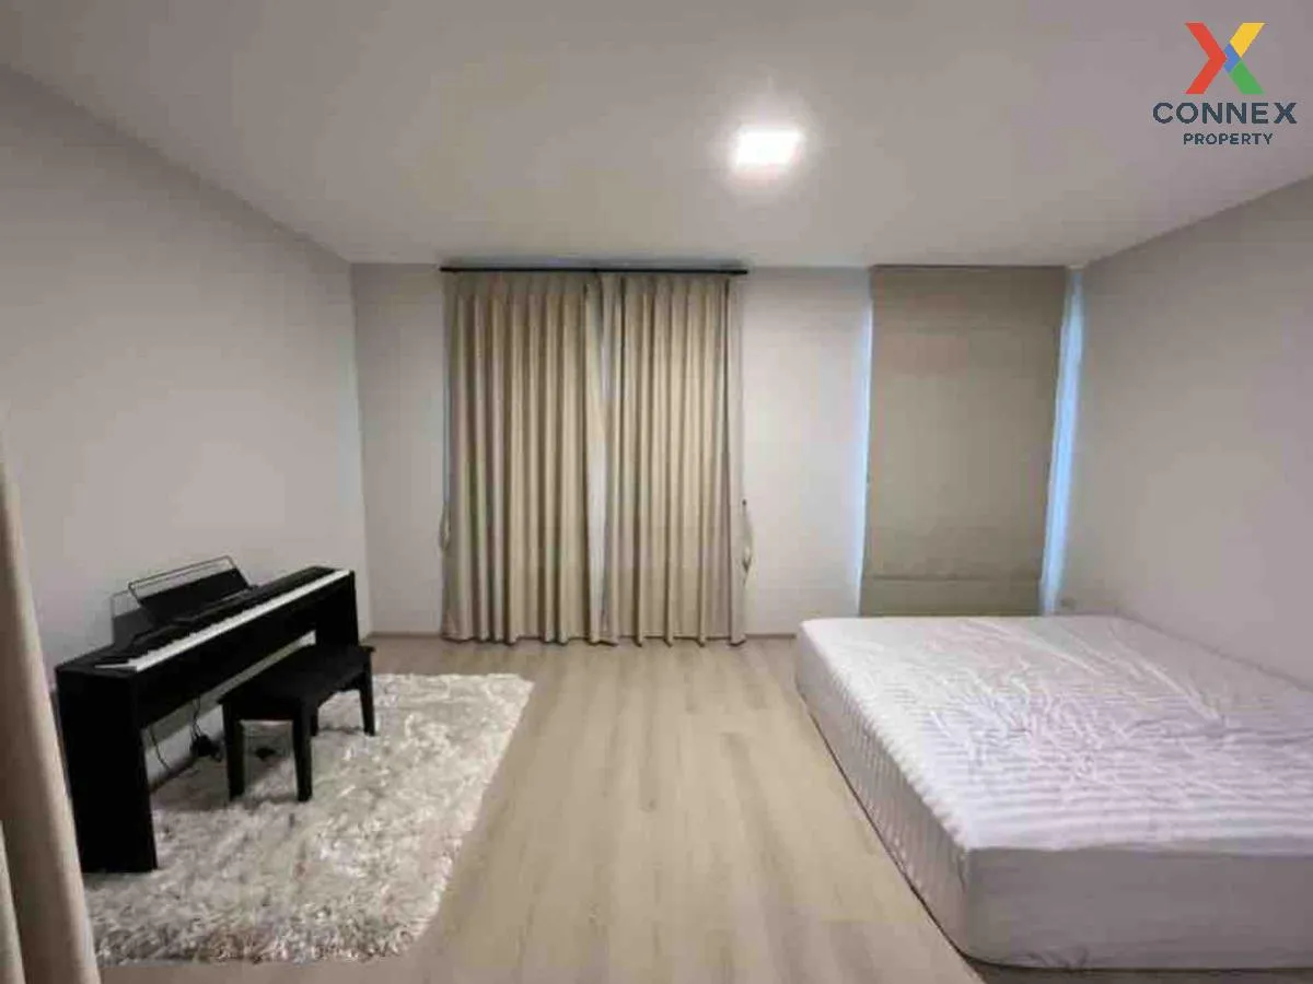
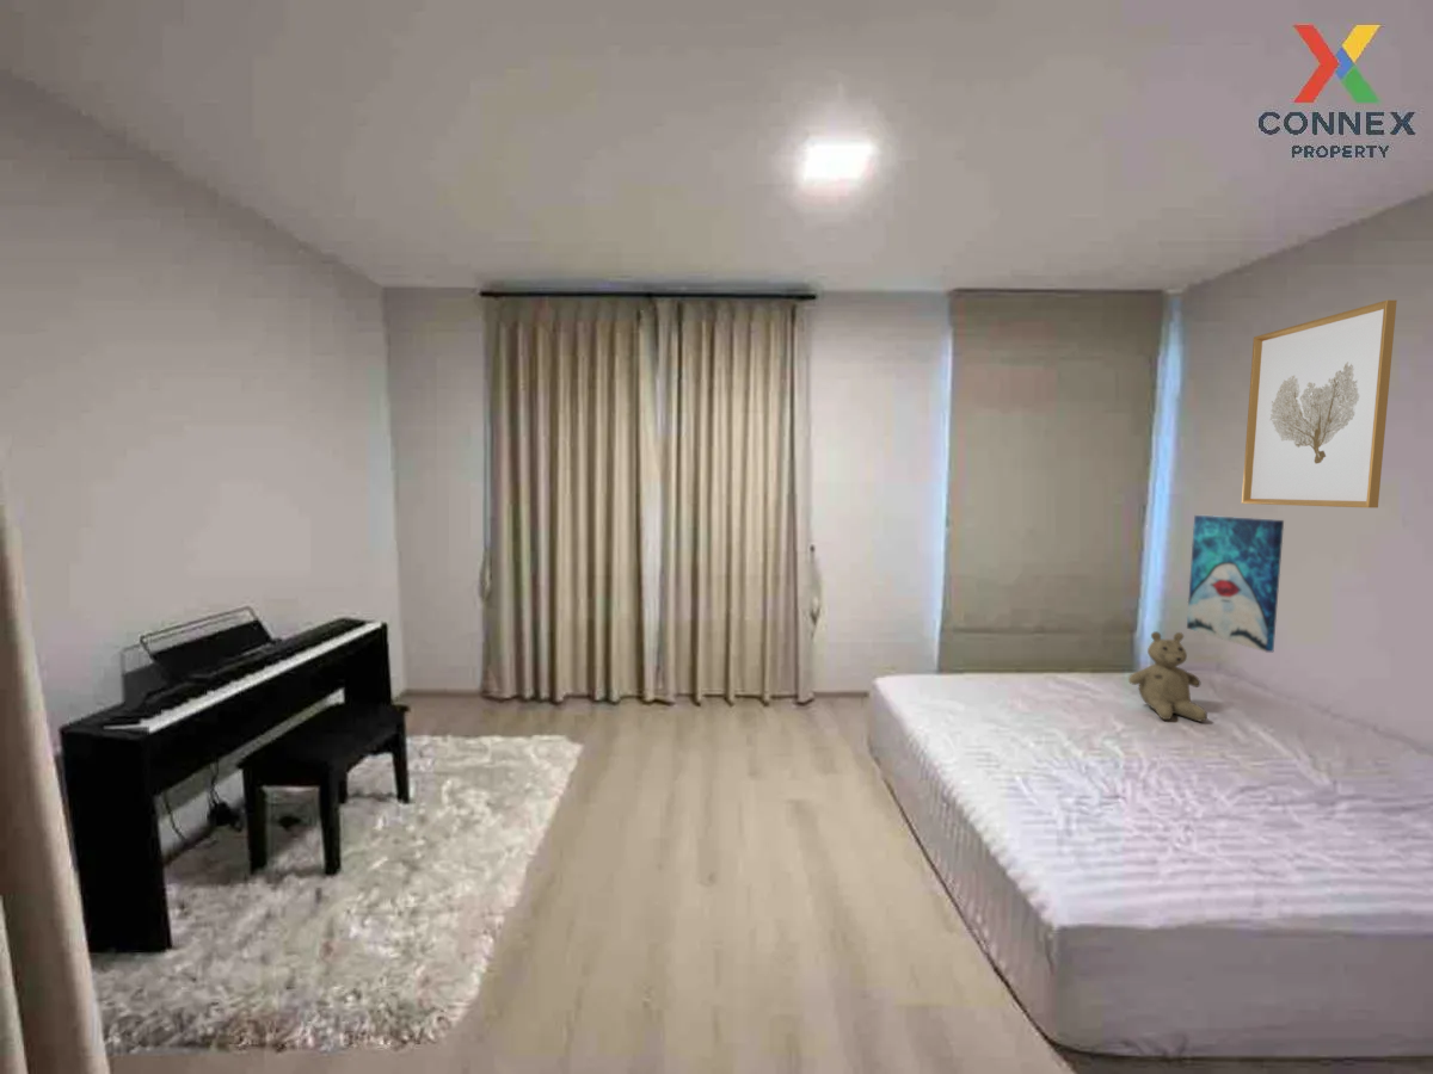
+ wall art [1186,514,1285,653]
+ wall art [1241,300,1398,508]
+ teddy bear [1127,630,1208,722]
